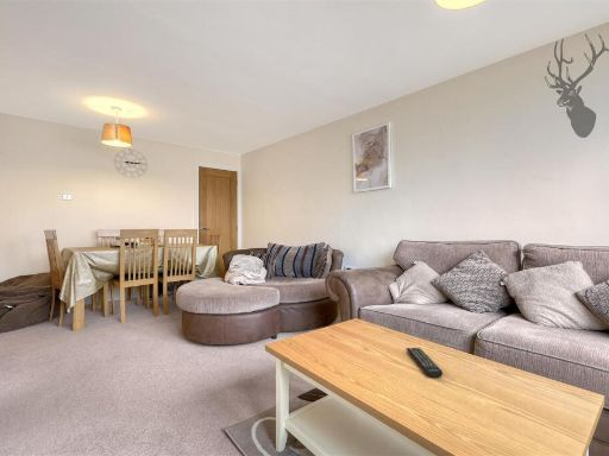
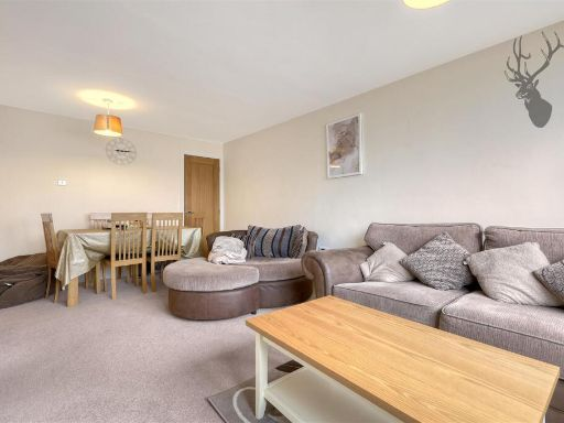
- remote control [406,347,444,379]
